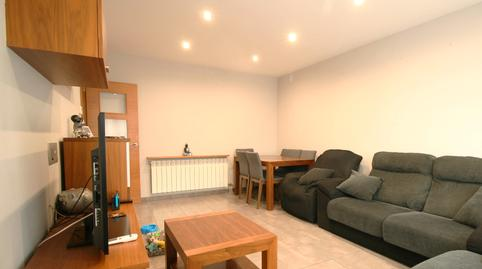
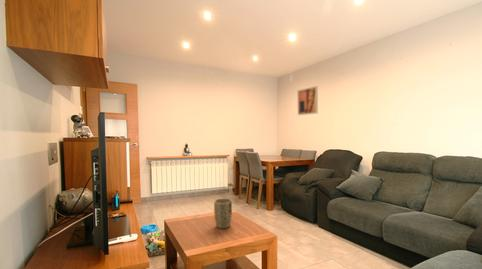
+ plant pot [213,197,233,230]
+ wall art [296,85,319,116]
